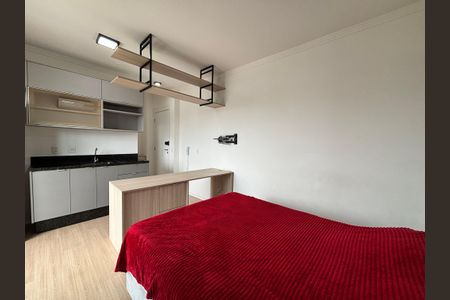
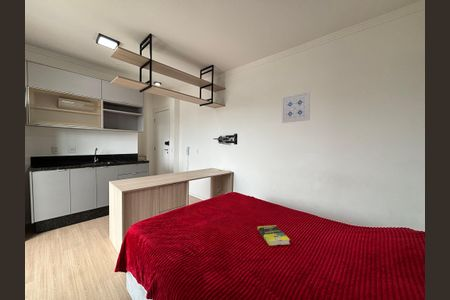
+ wall art [281,91,311,124]
+ book [257,224,291,247]
